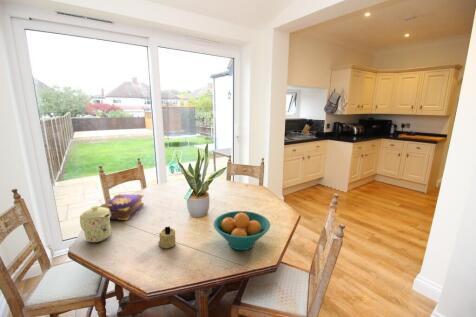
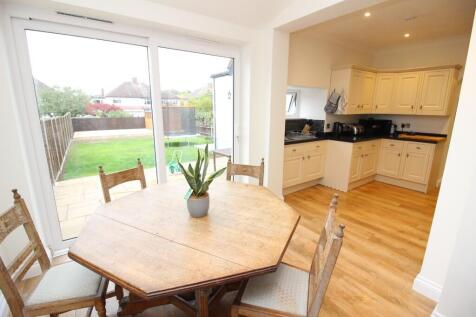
- book [99,193,145,221]
- fruit bowl [213,210,271,251]
- candle [157,225,176,249]
- mug [79,205,112,243]
